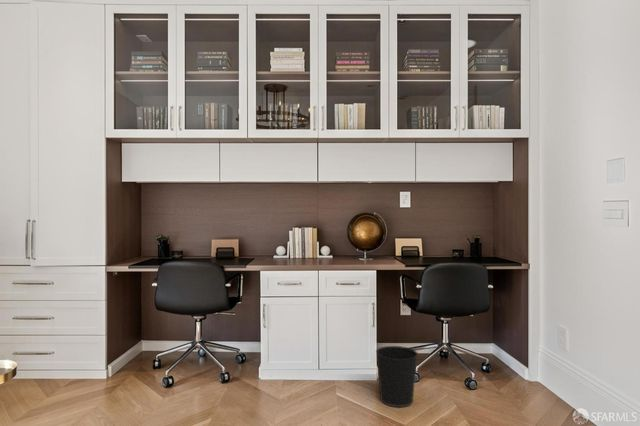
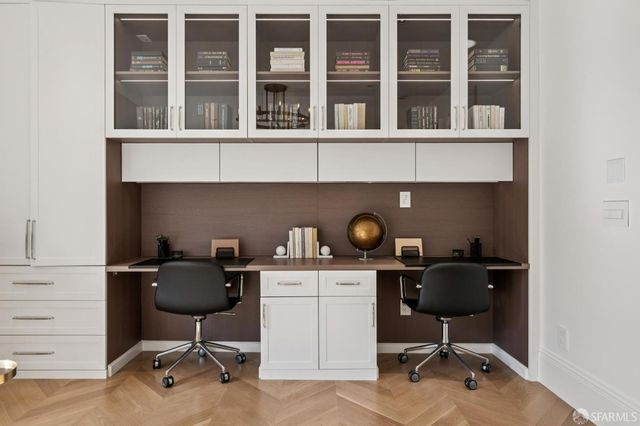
- wastebasket [375,345,419,408]
